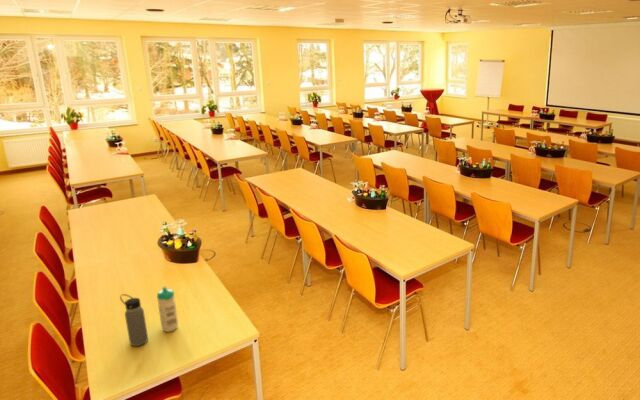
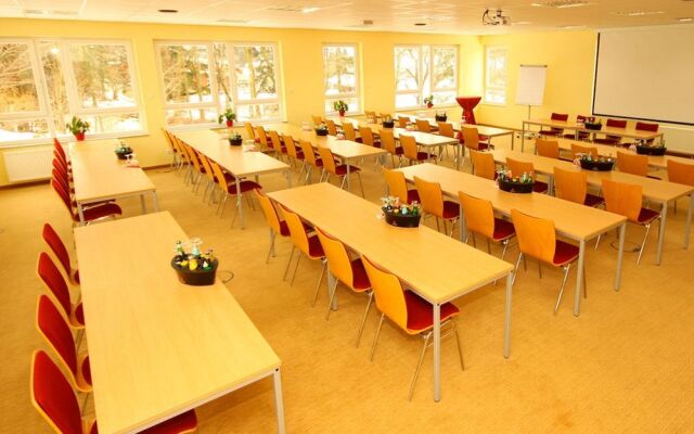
- water bottle [156,286,179,333]
- water bottle [119,293,149,347]
